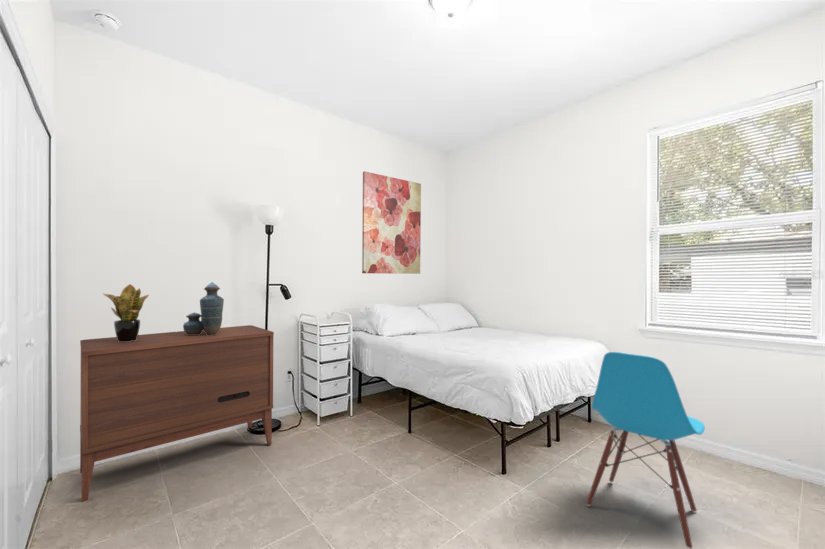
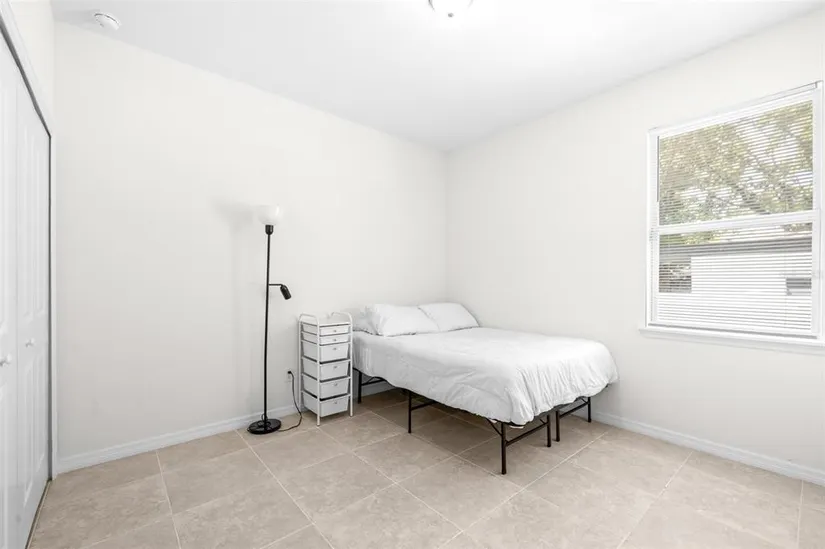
- decorative jar [182,281,225,336]
- dresser [79,324,275,503]
- chair [585,351,706,549]
- potted plant [101,283,150,342]
- wall art [361,170,422,275]
